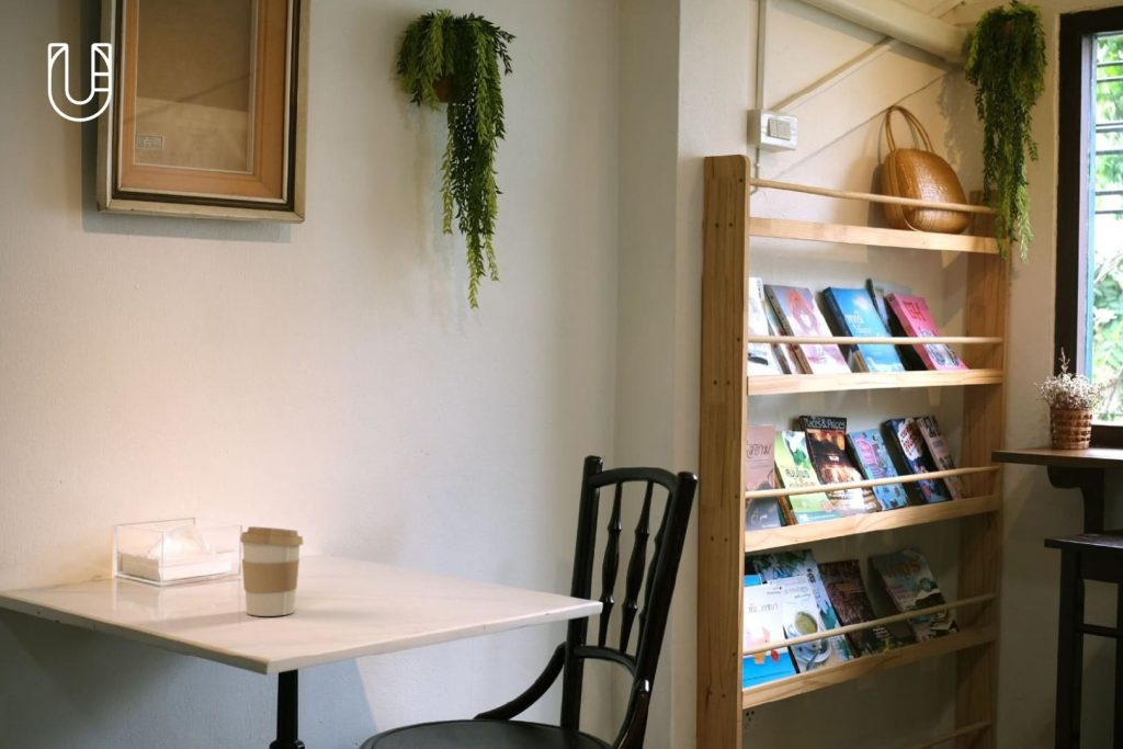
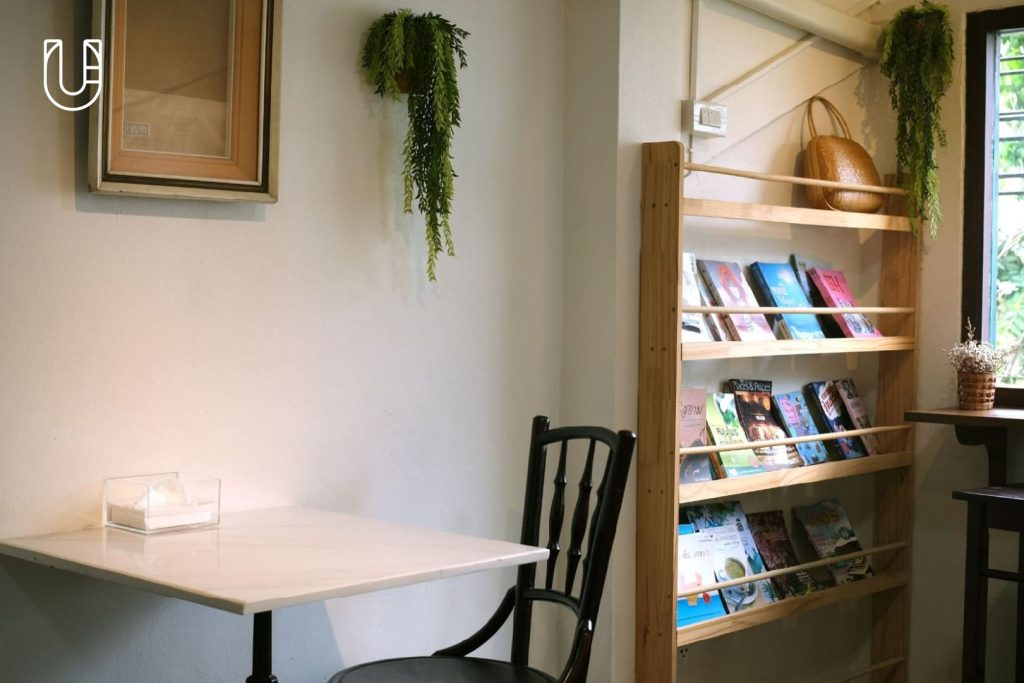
- coffee cup [239,525,304,617]
